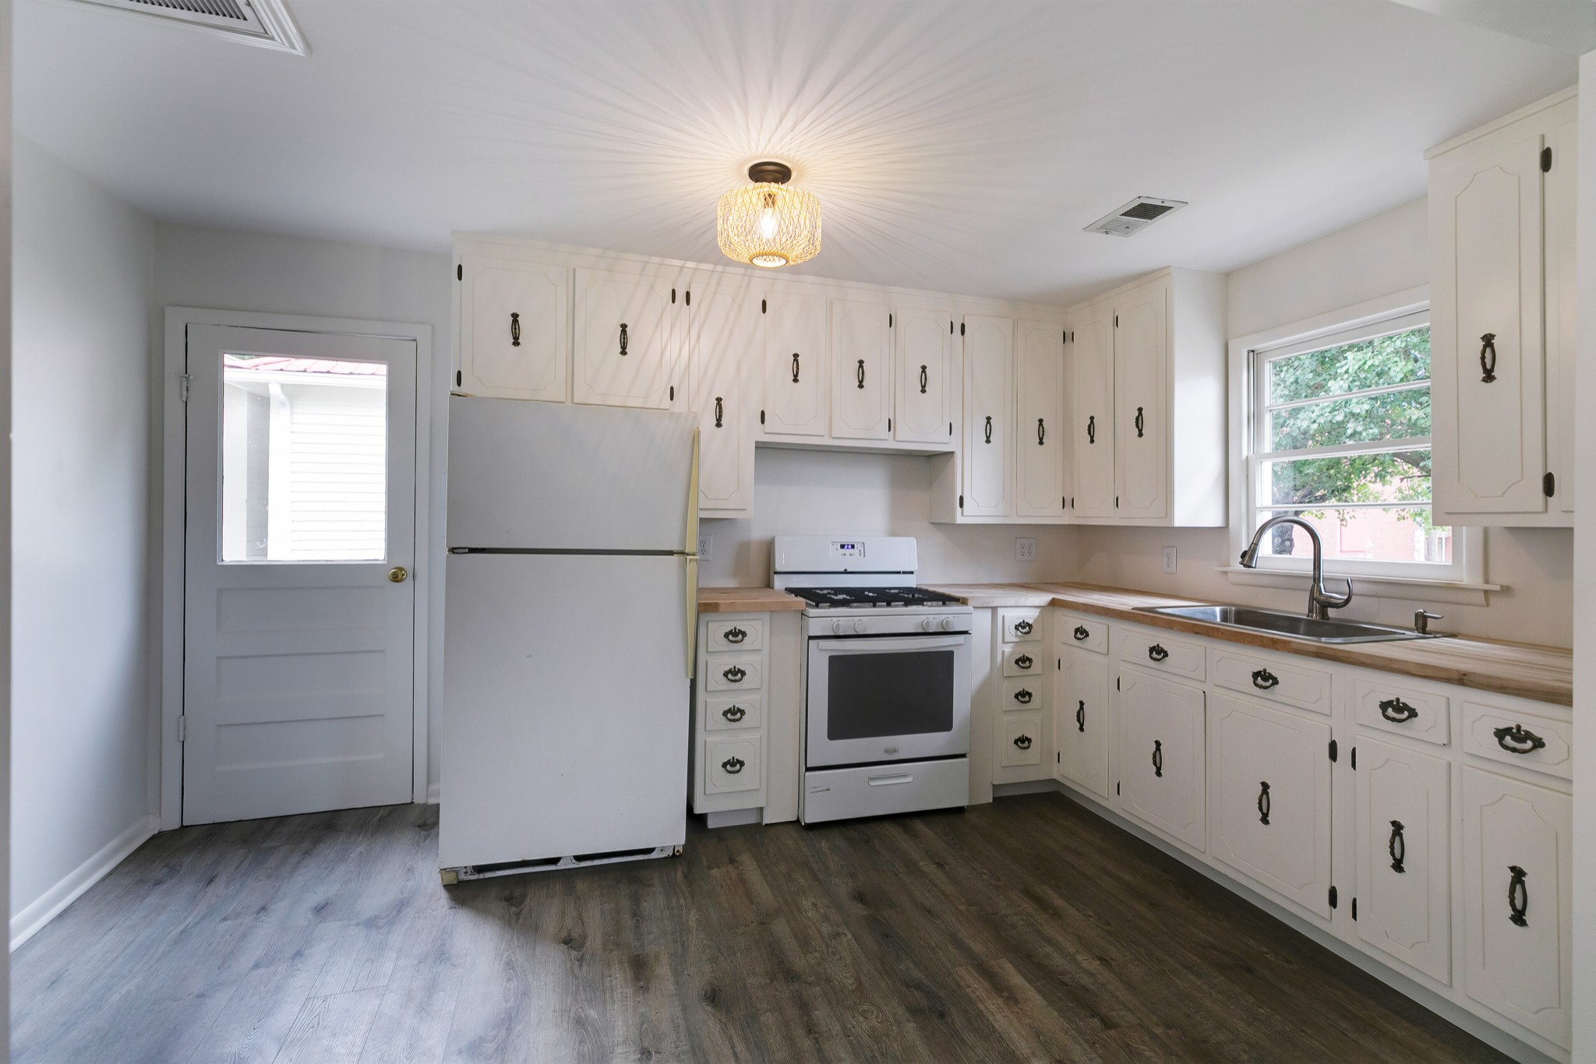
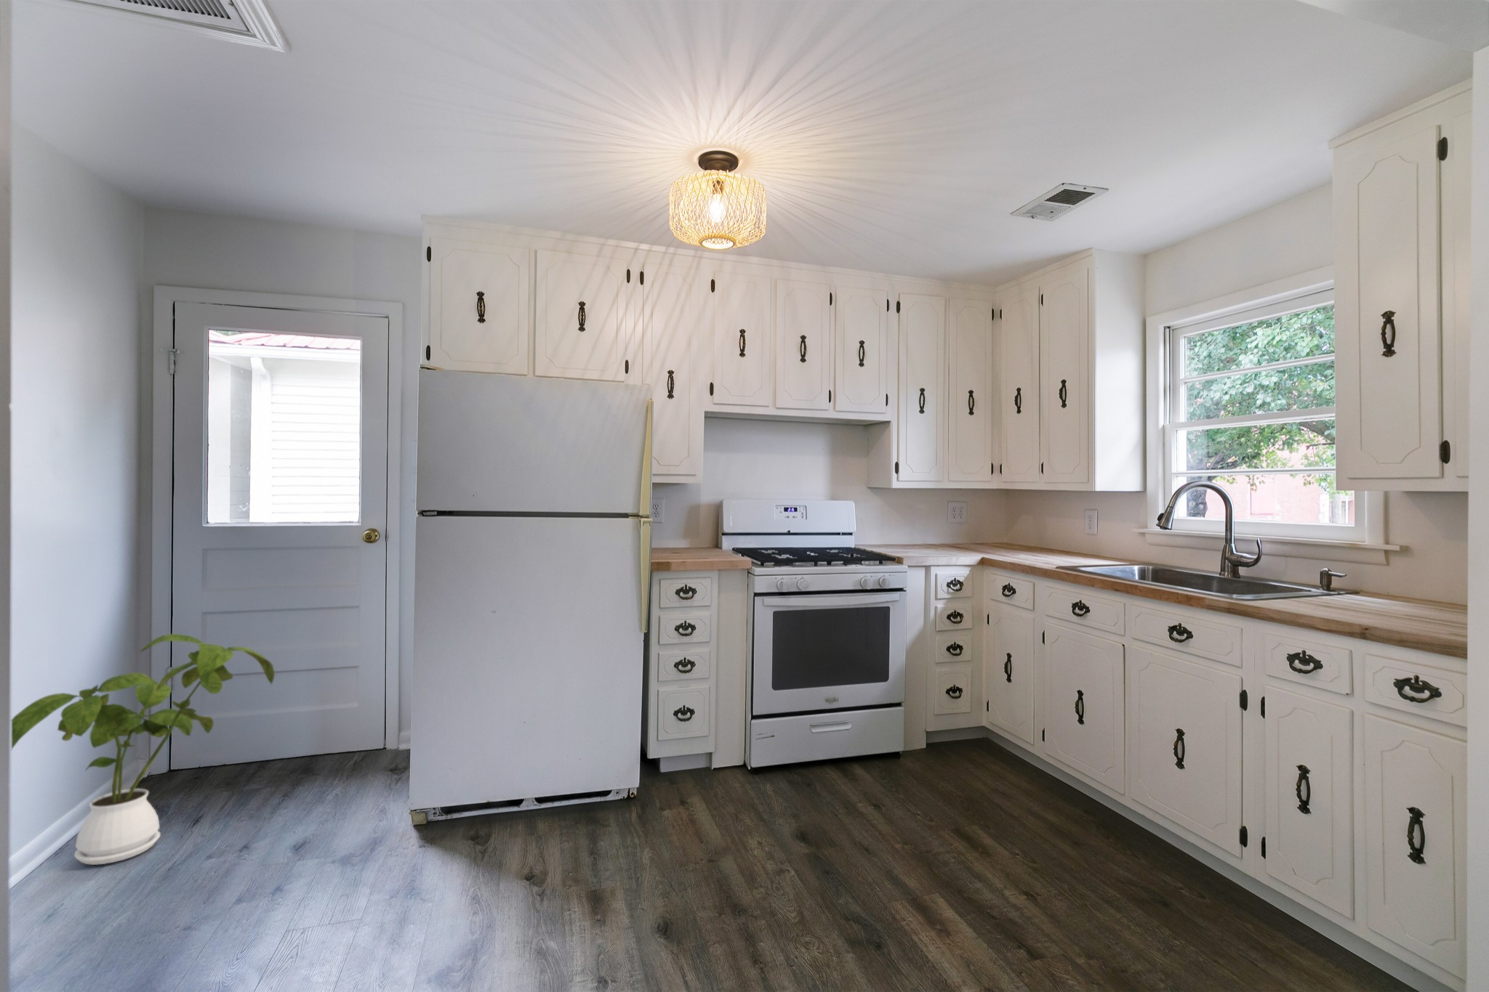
+ house plant [11,633,276,866]
